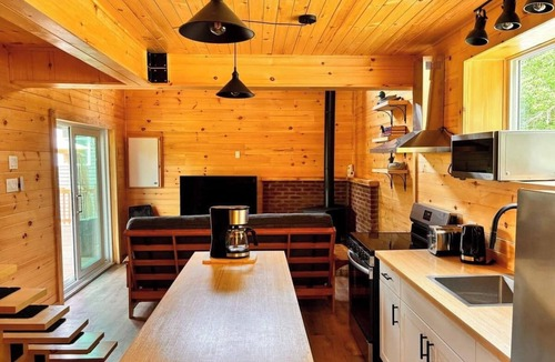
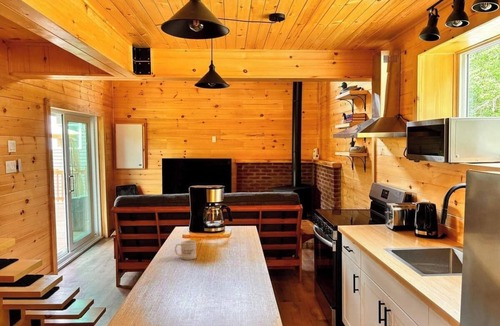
+ mug [174,239,197,261]
